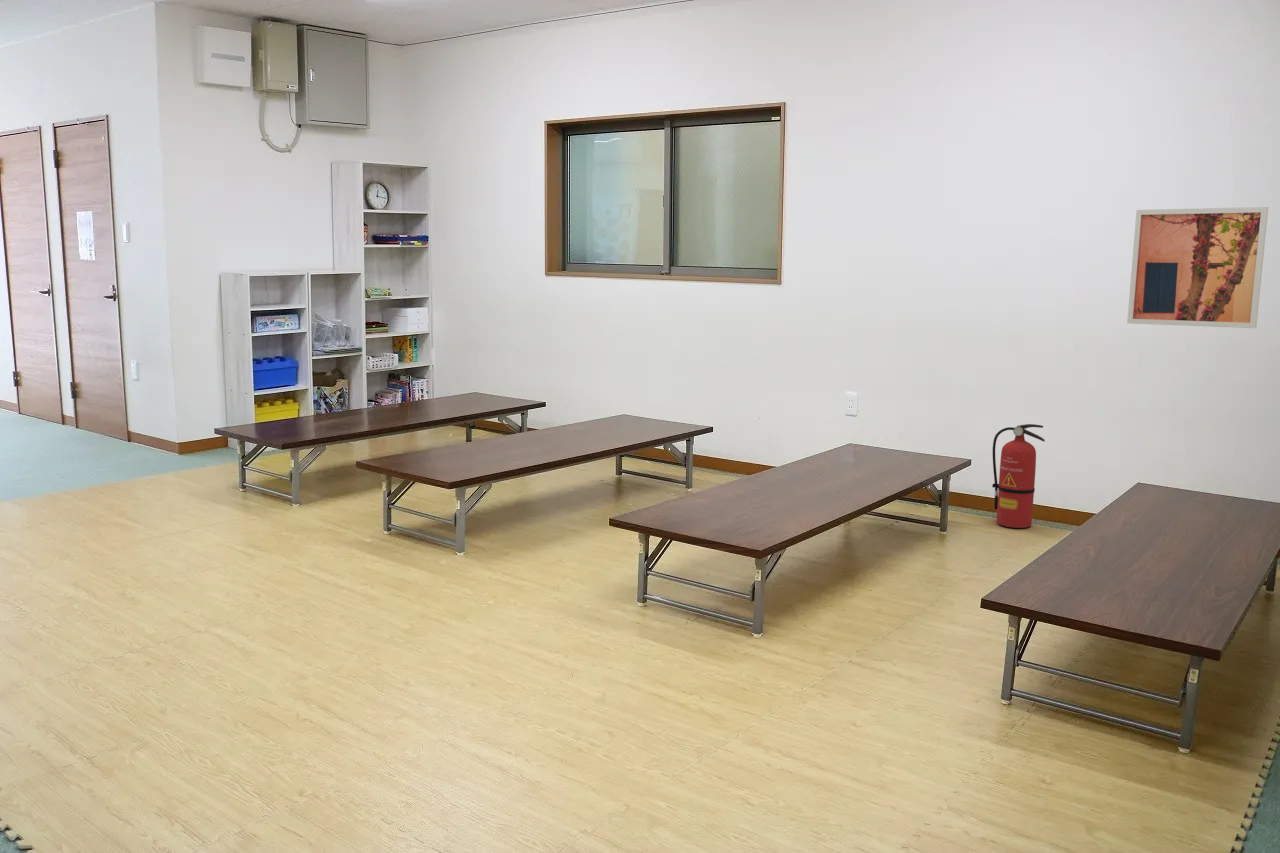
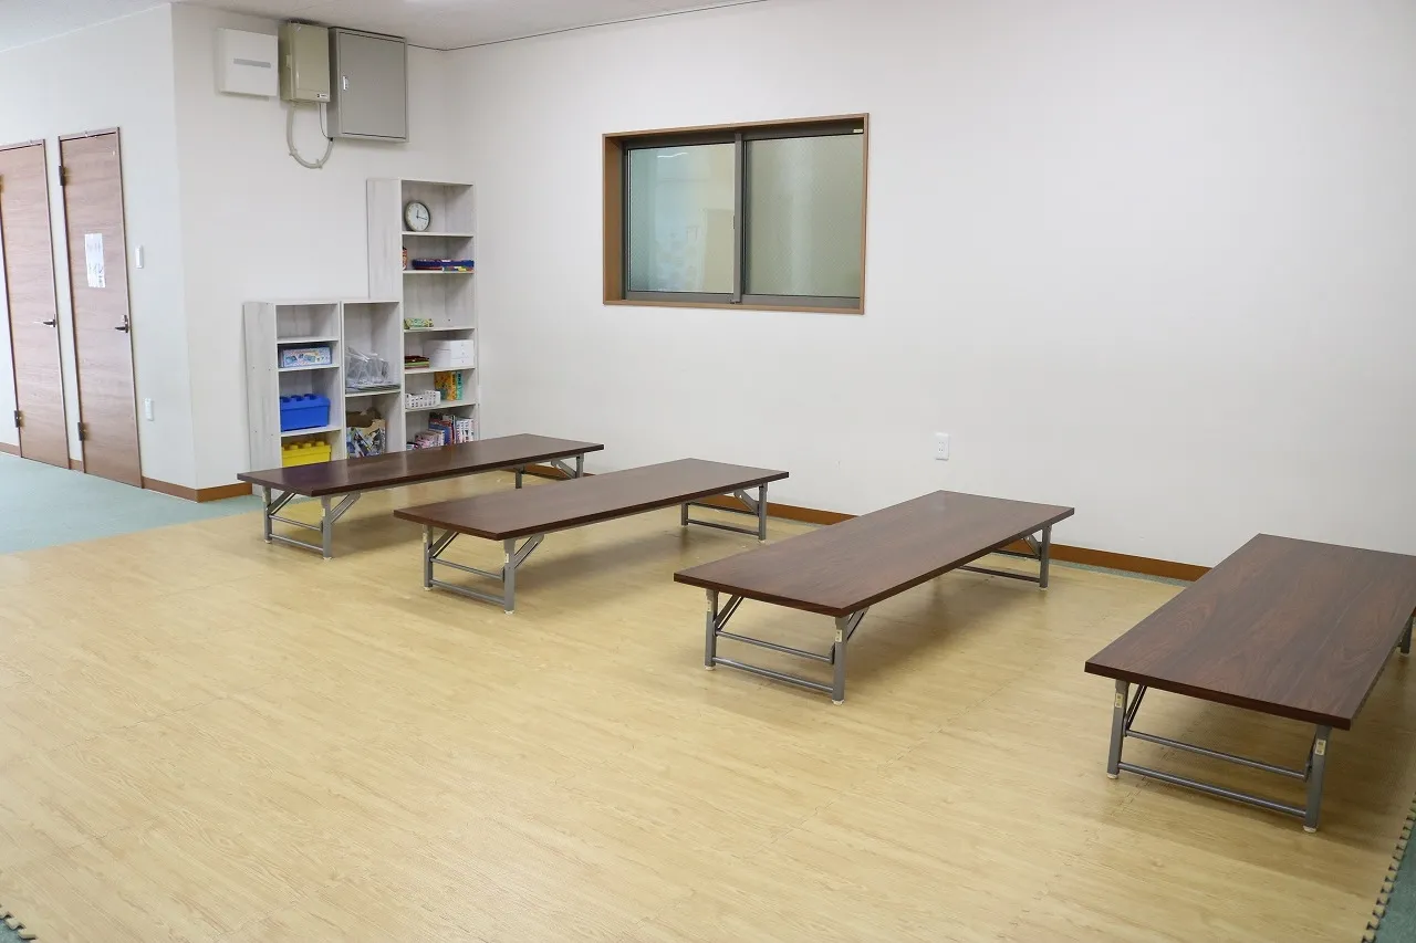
- wall art [1126,206,1269,329]
- fire extinguisher [991,423,1046,529]
